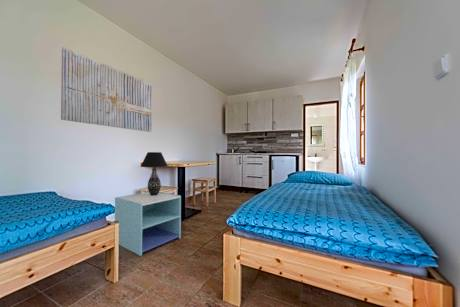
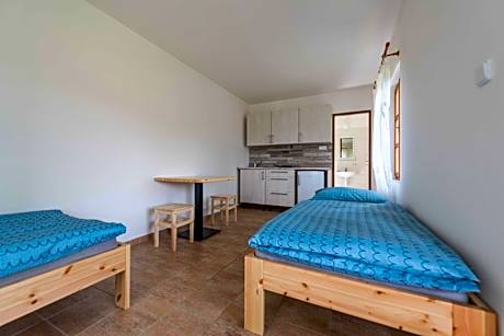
- table lamp [139,151,169,195]
- nightstand [114,191,182,257]
- wall art [60,46,153,133]
